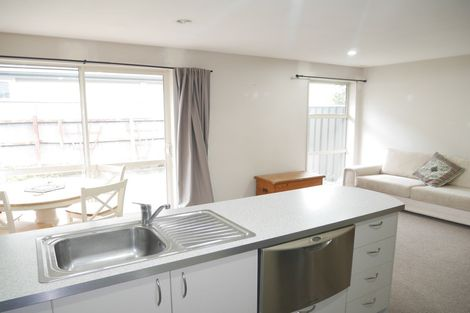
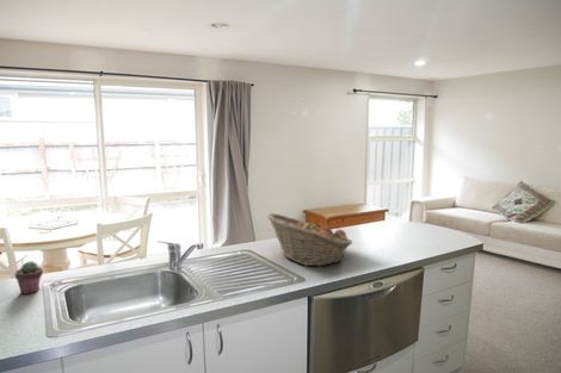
+ potted succulent [14,260,44,296]
+ fruit basket [266,212,353,267]
